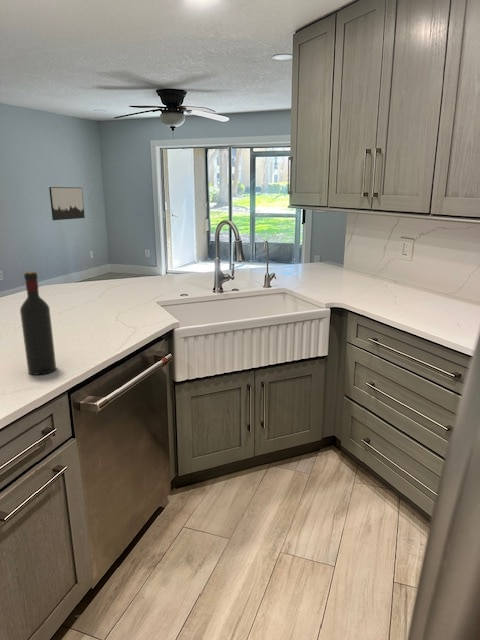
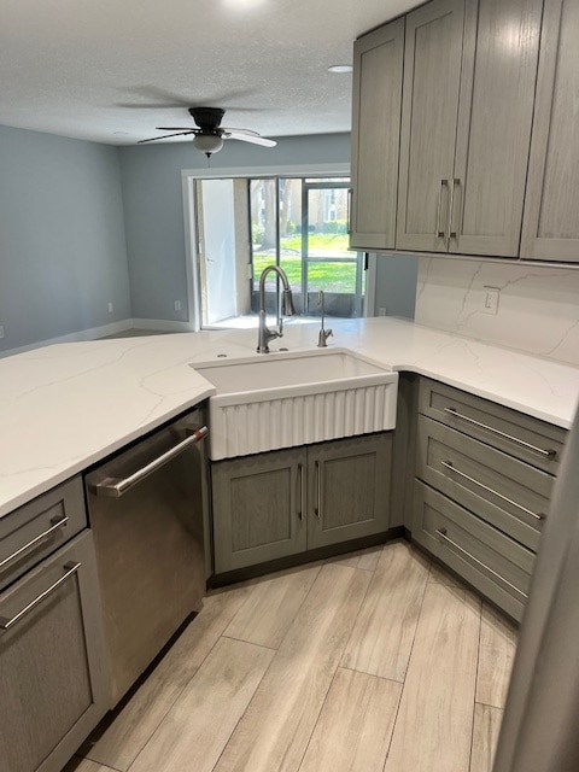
- wall art [48,186,86,221]
- wine bottle [19,271,57,376]
